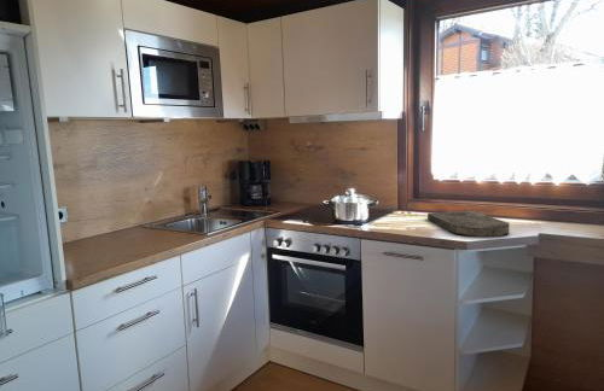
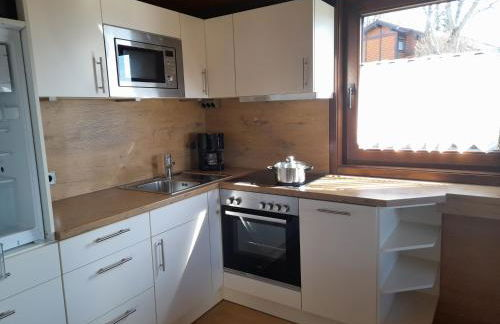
- cutting board [426,210,511,238]
